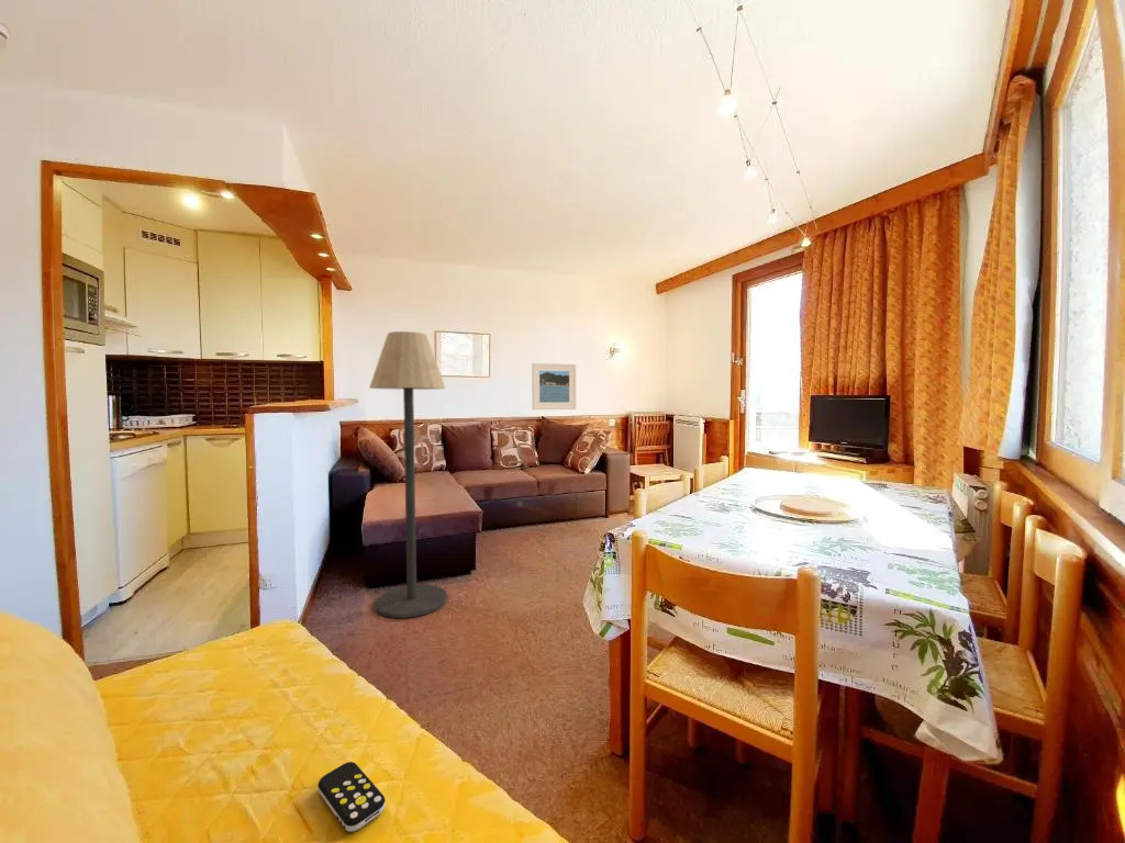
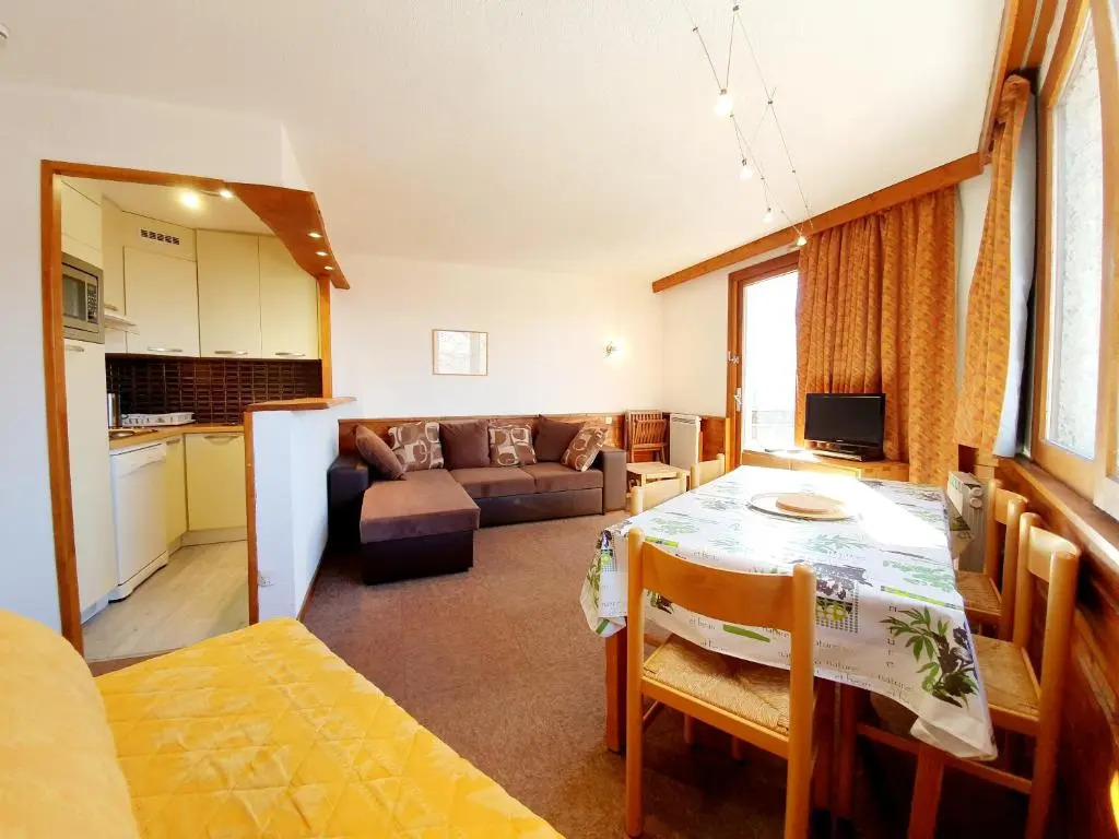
- remote control [318,761,387,833]
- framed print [531,362,577,411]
- floor lamp [368,330,448,619]
